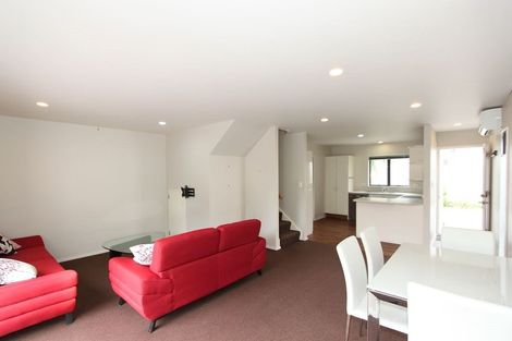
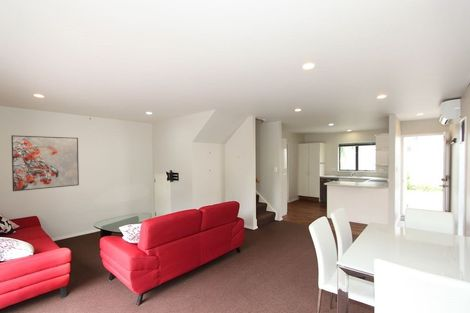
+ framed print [10,134,80,192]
